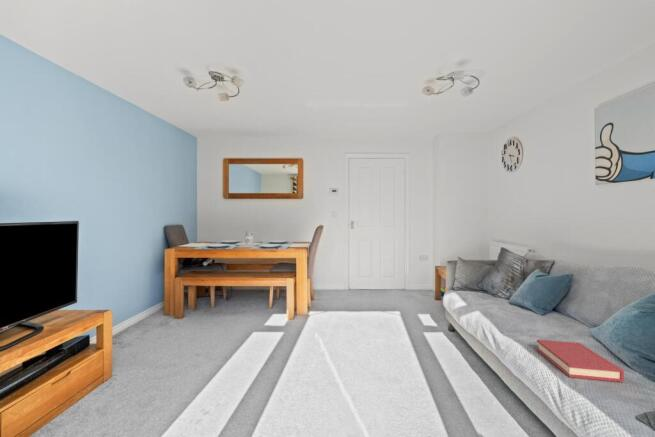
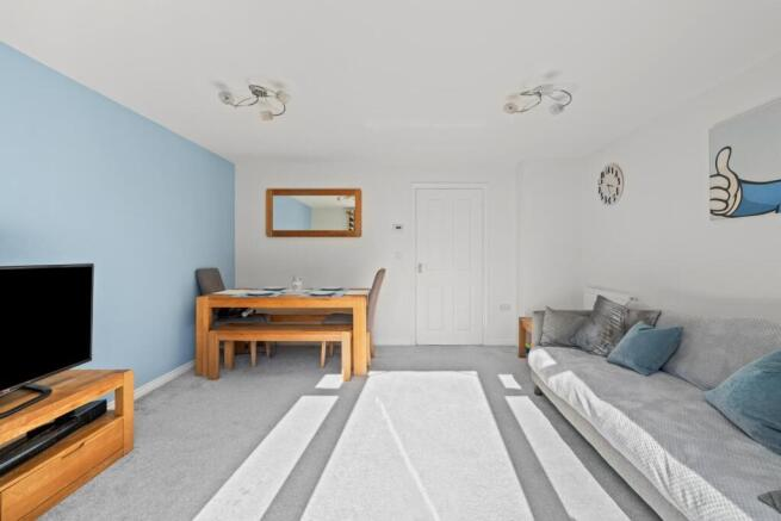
- hardback book [536,339,625,383]
